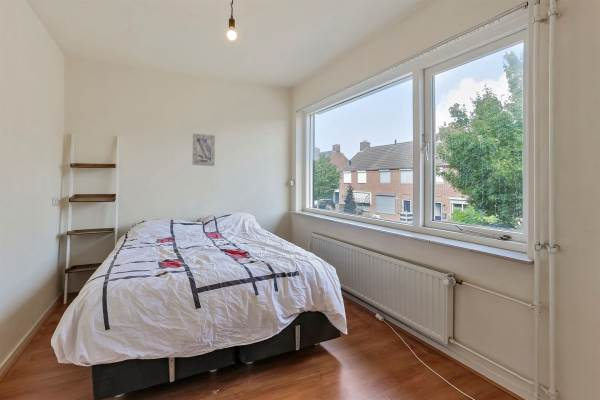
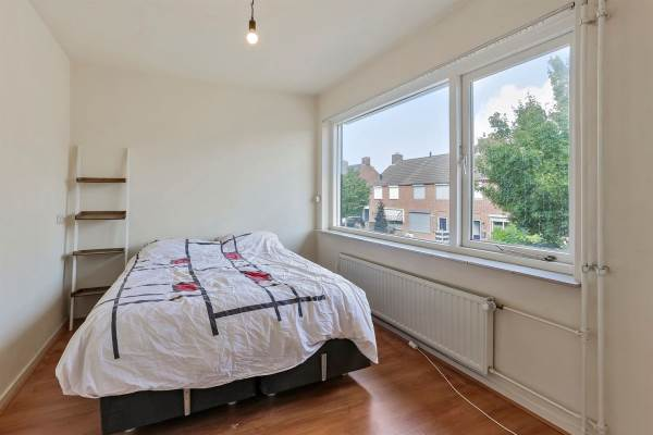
- wall art [192,132,216,167]
